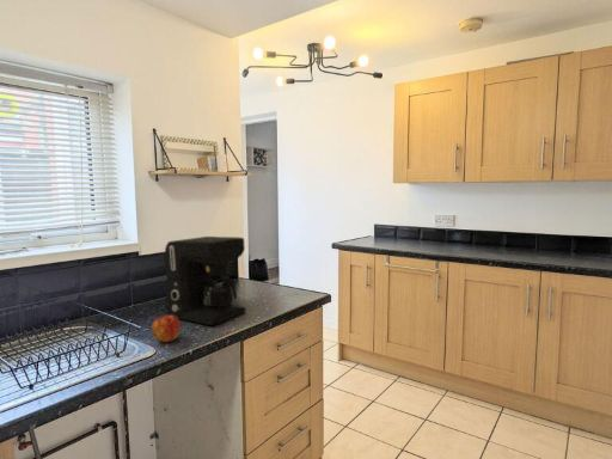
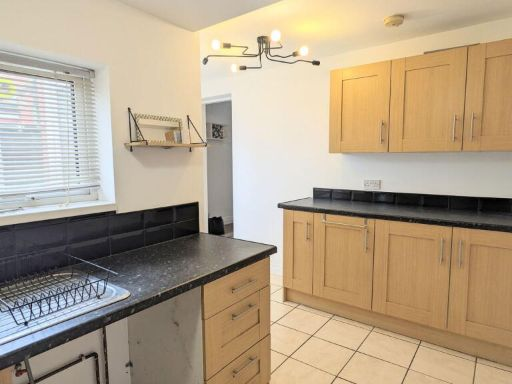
- coffee maker [164,235,247,326]
- apple [151,314,182,343]
